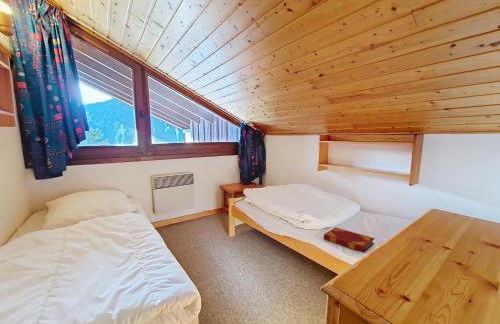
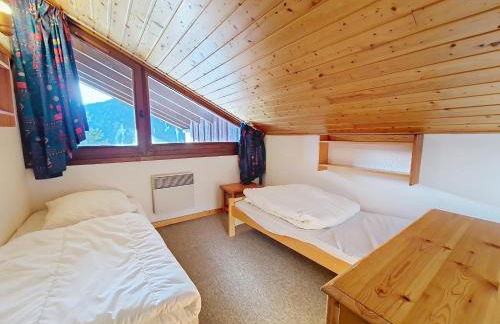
- hardback book [323,226,376,254]
